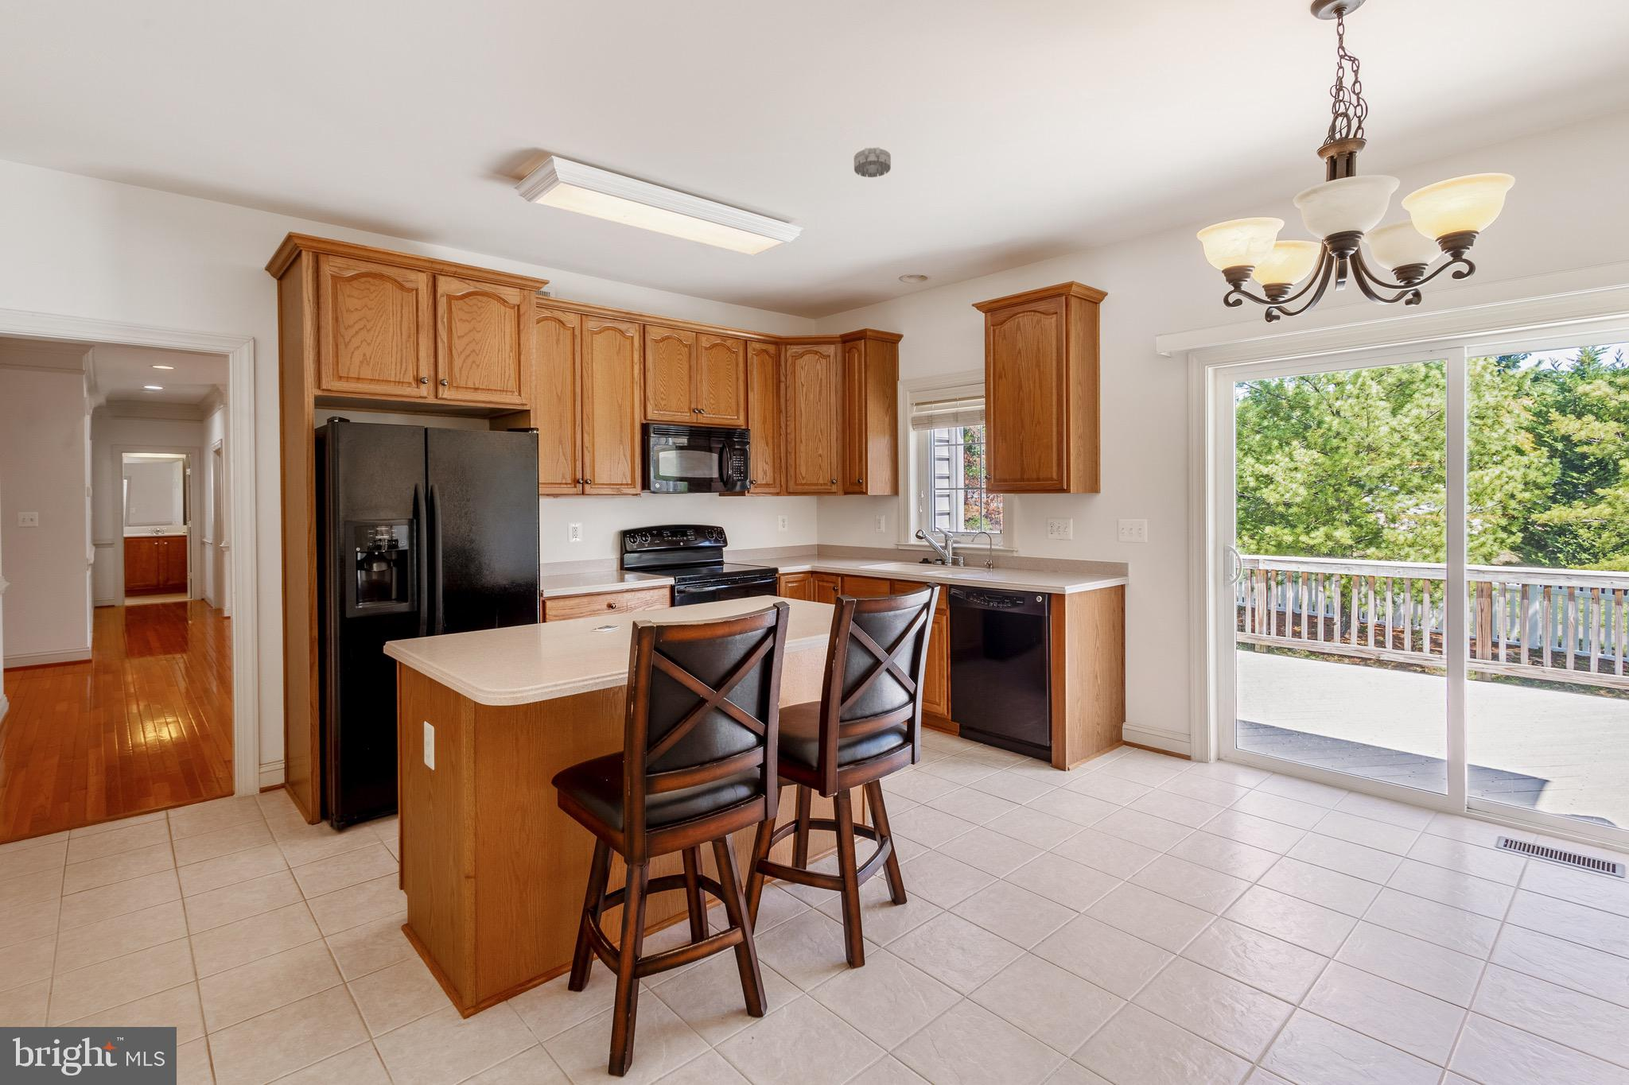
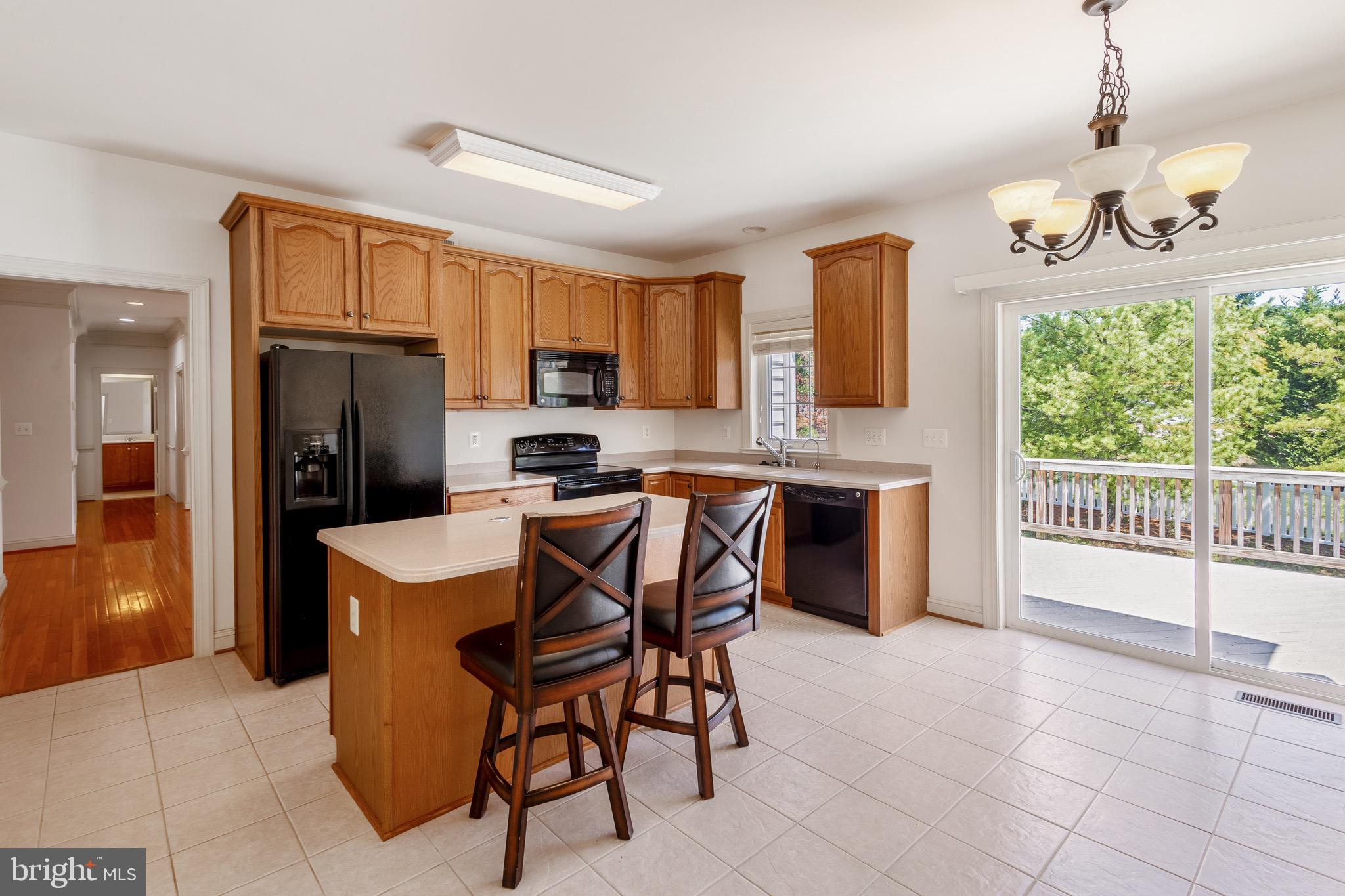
- smoke detector [854,147,891,178]
